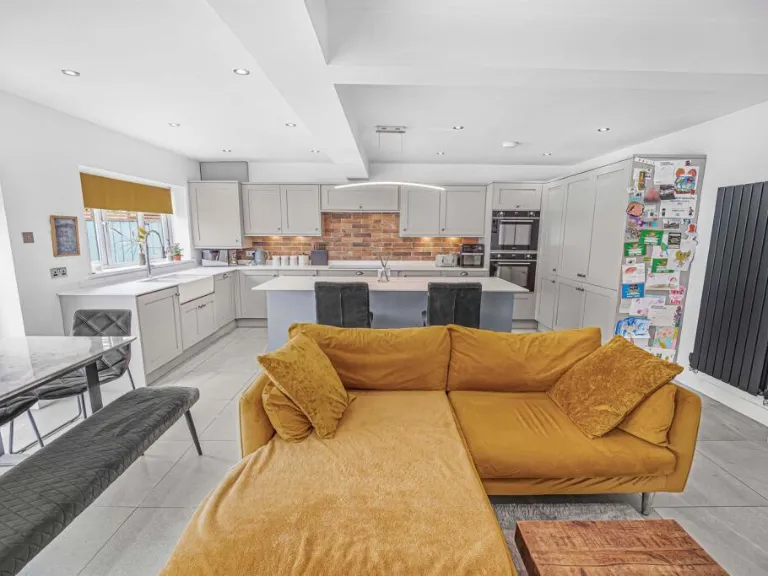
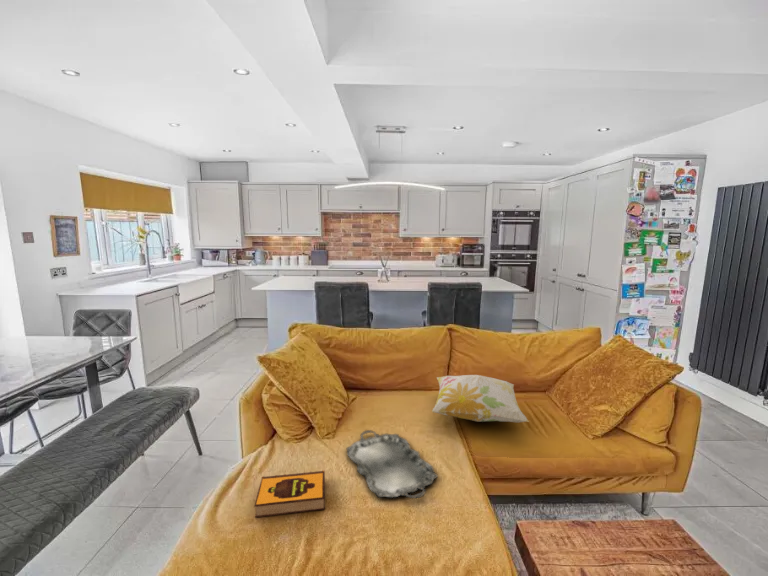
+ serving tray [345,429,439,499]
+ decorative pillow [431,374,530,423]
+ hardback book [253,469,326,518]
